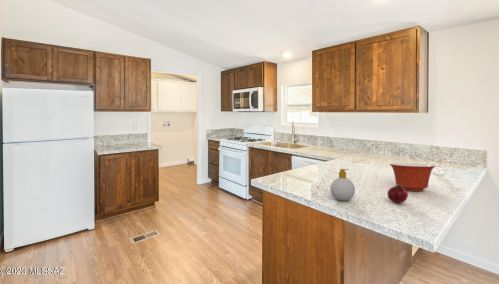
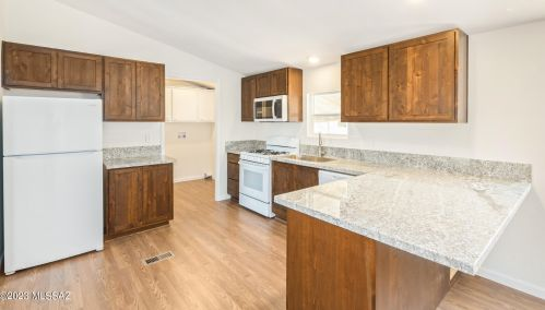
- soap bottle [329,168,356,202]
- fruit [387,184,409,204]
- mixing bowl [389,162,436,192]
